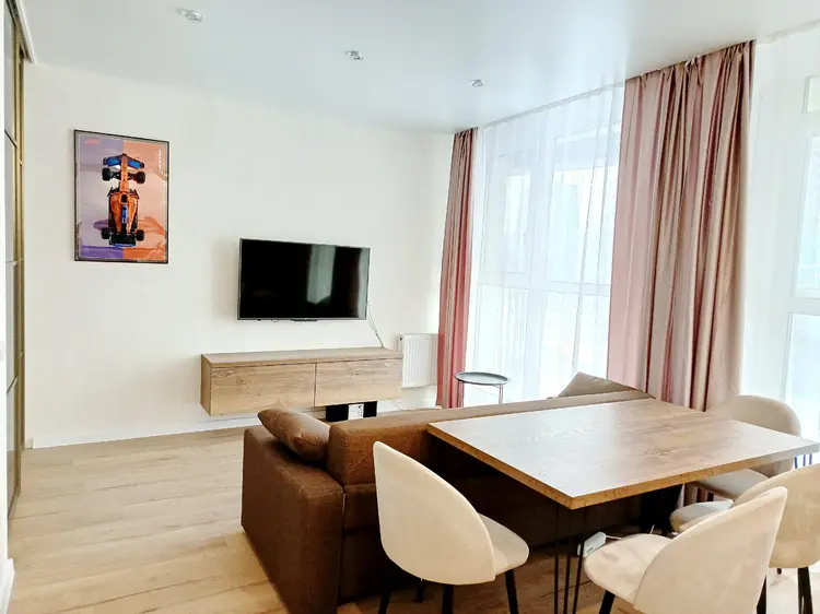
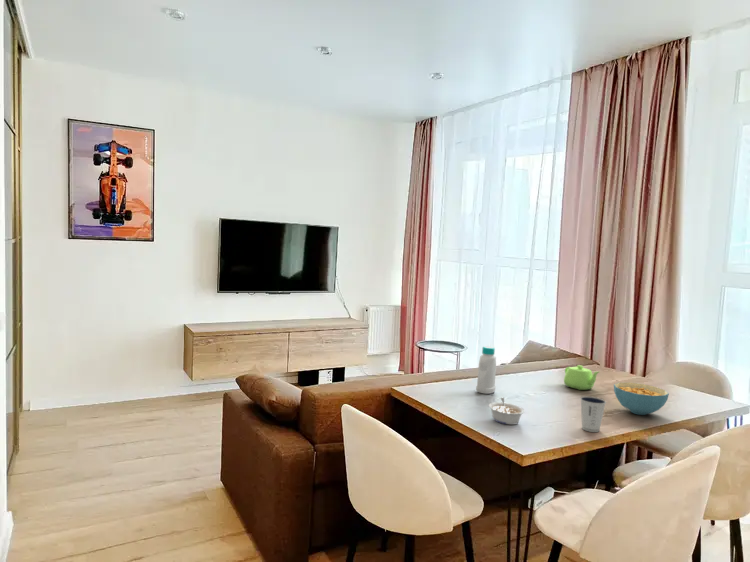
+ legume [488,397,526,426]
+ bottle [475,345,497,395]
+ dixie cup [579,395,607,433]
+ teapot [563,364,600,391]
+ cereal bowl [613,381,670,416]
